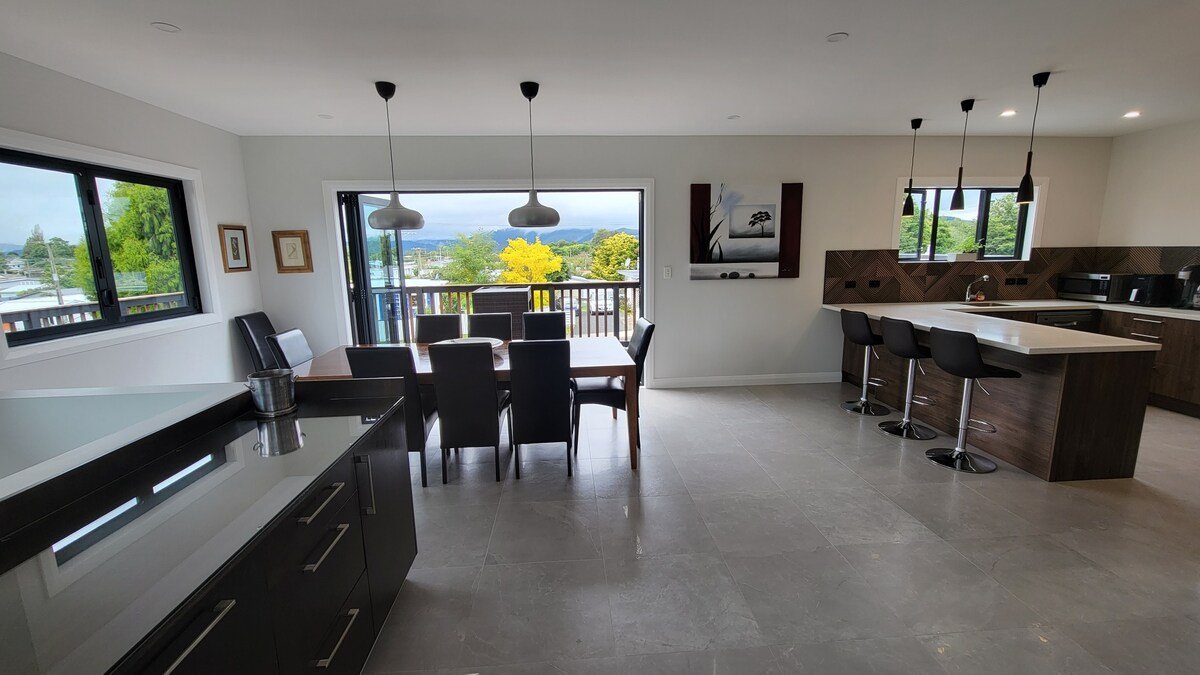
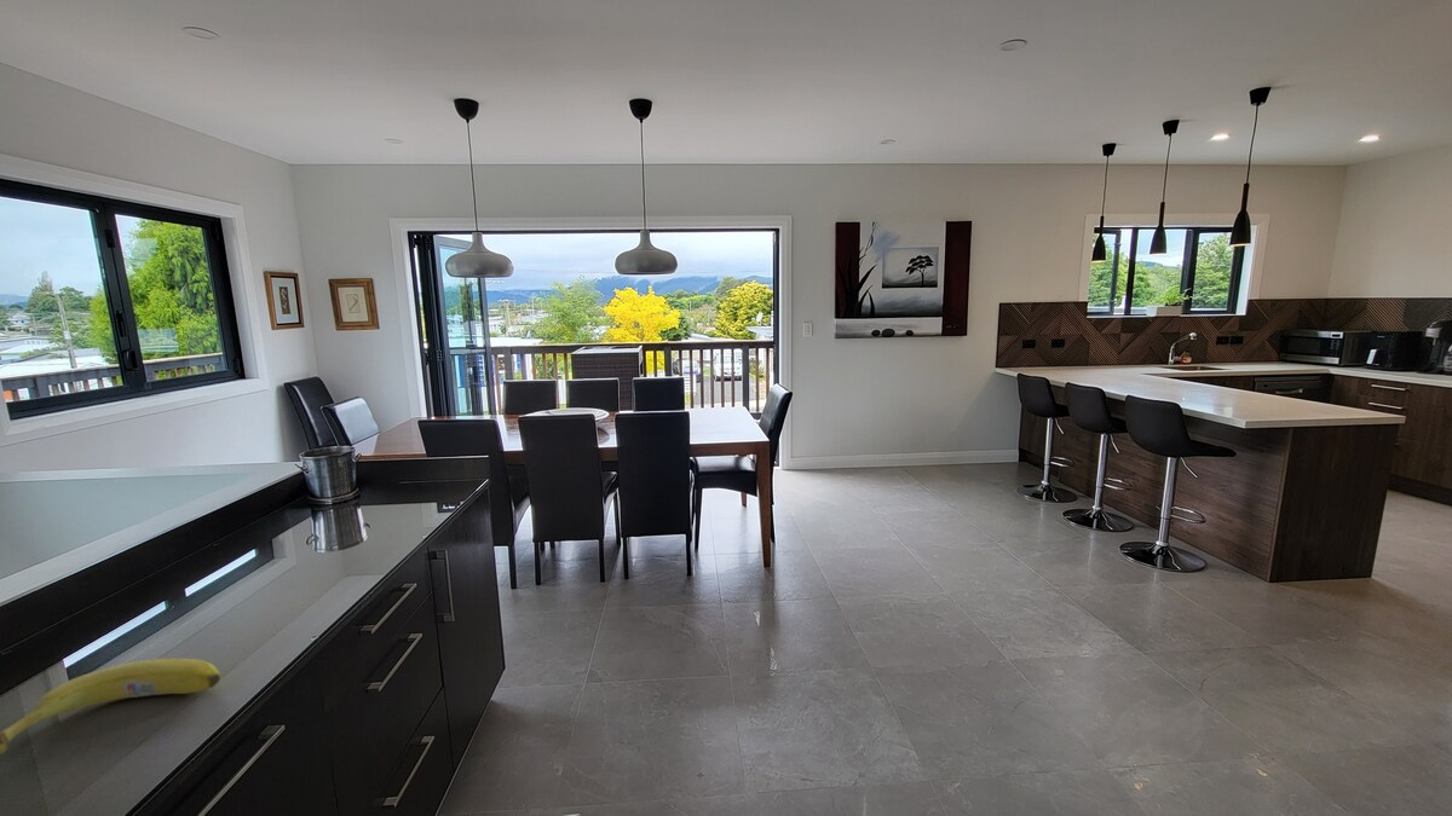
+ fruit [0,658,221,756]
